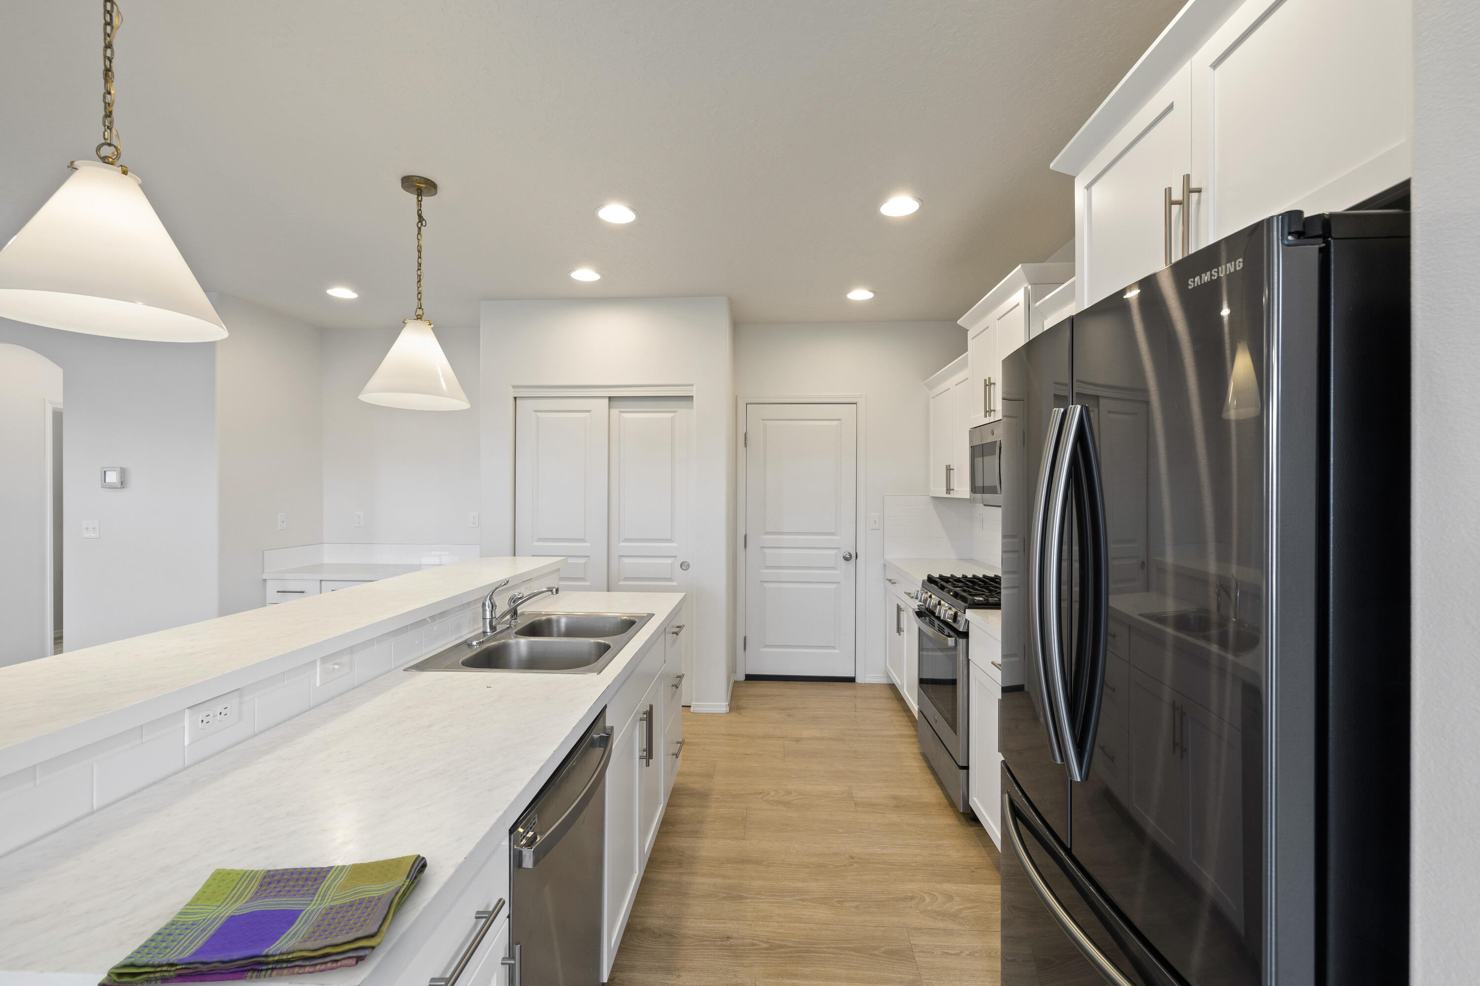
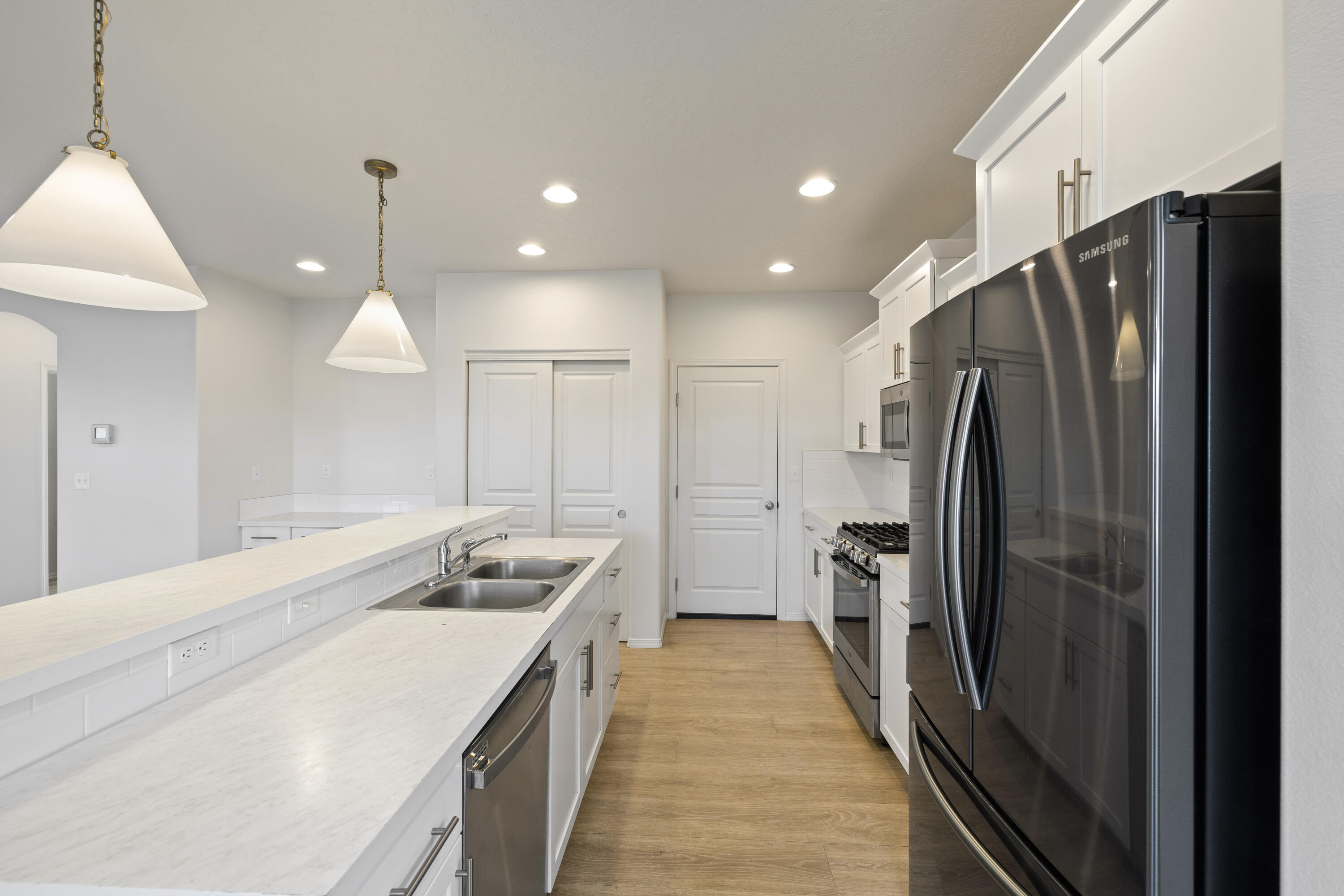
- dish towel [97,854,427,986]
